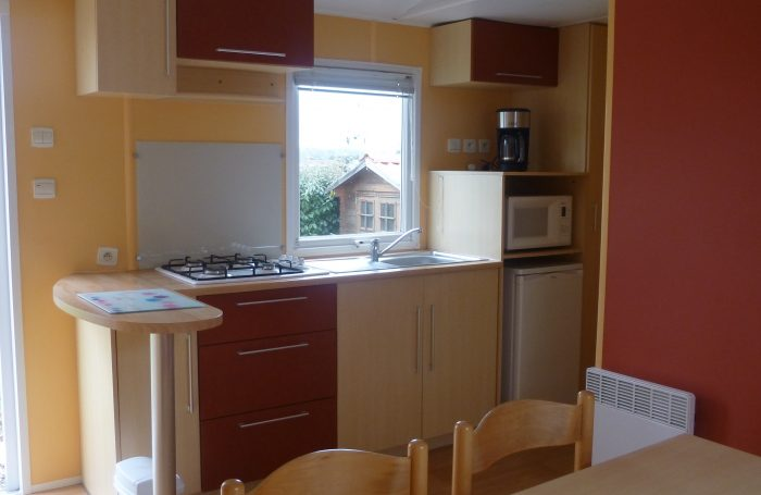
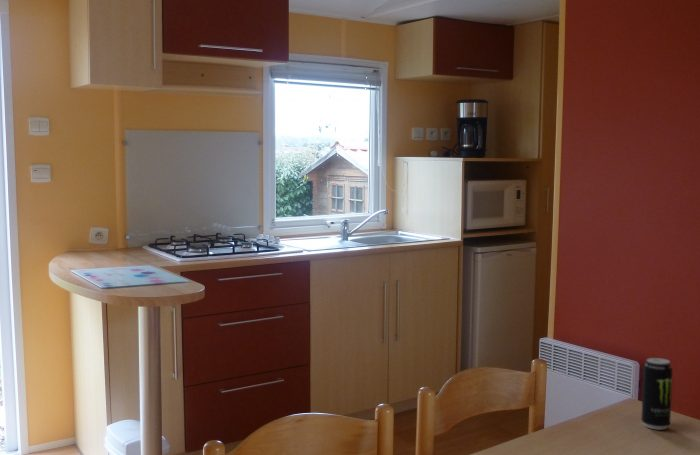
+ beverage can [640,357,673,431]
